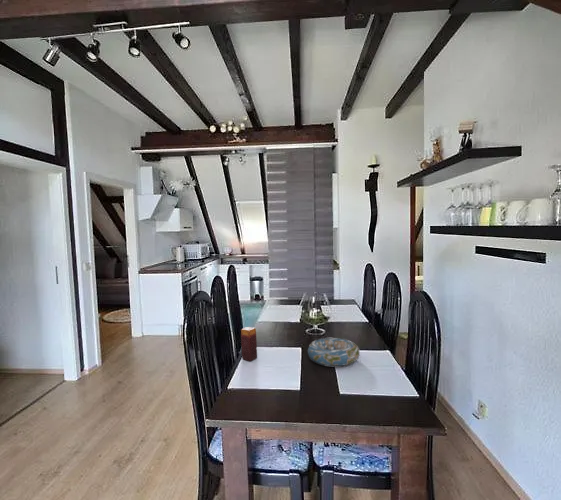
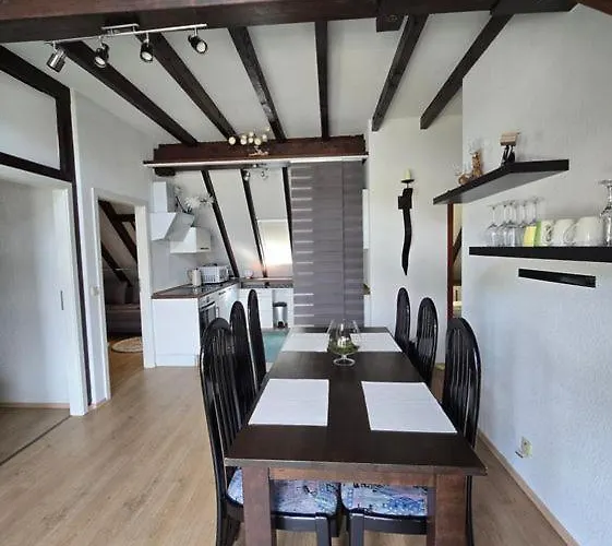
- candle [240,326,258,362]
- decorative bowl [306,337,361,368]
